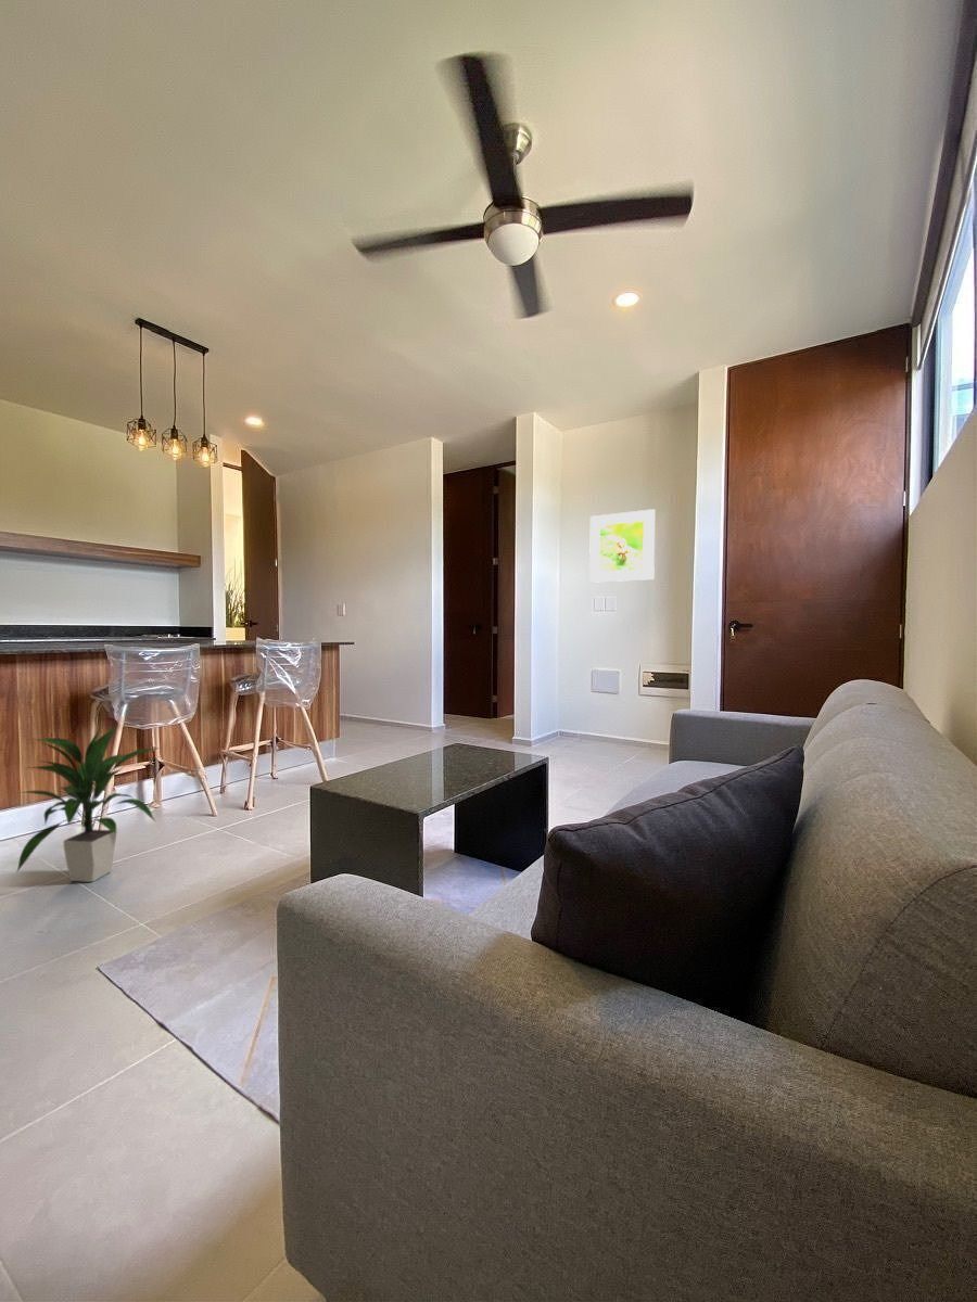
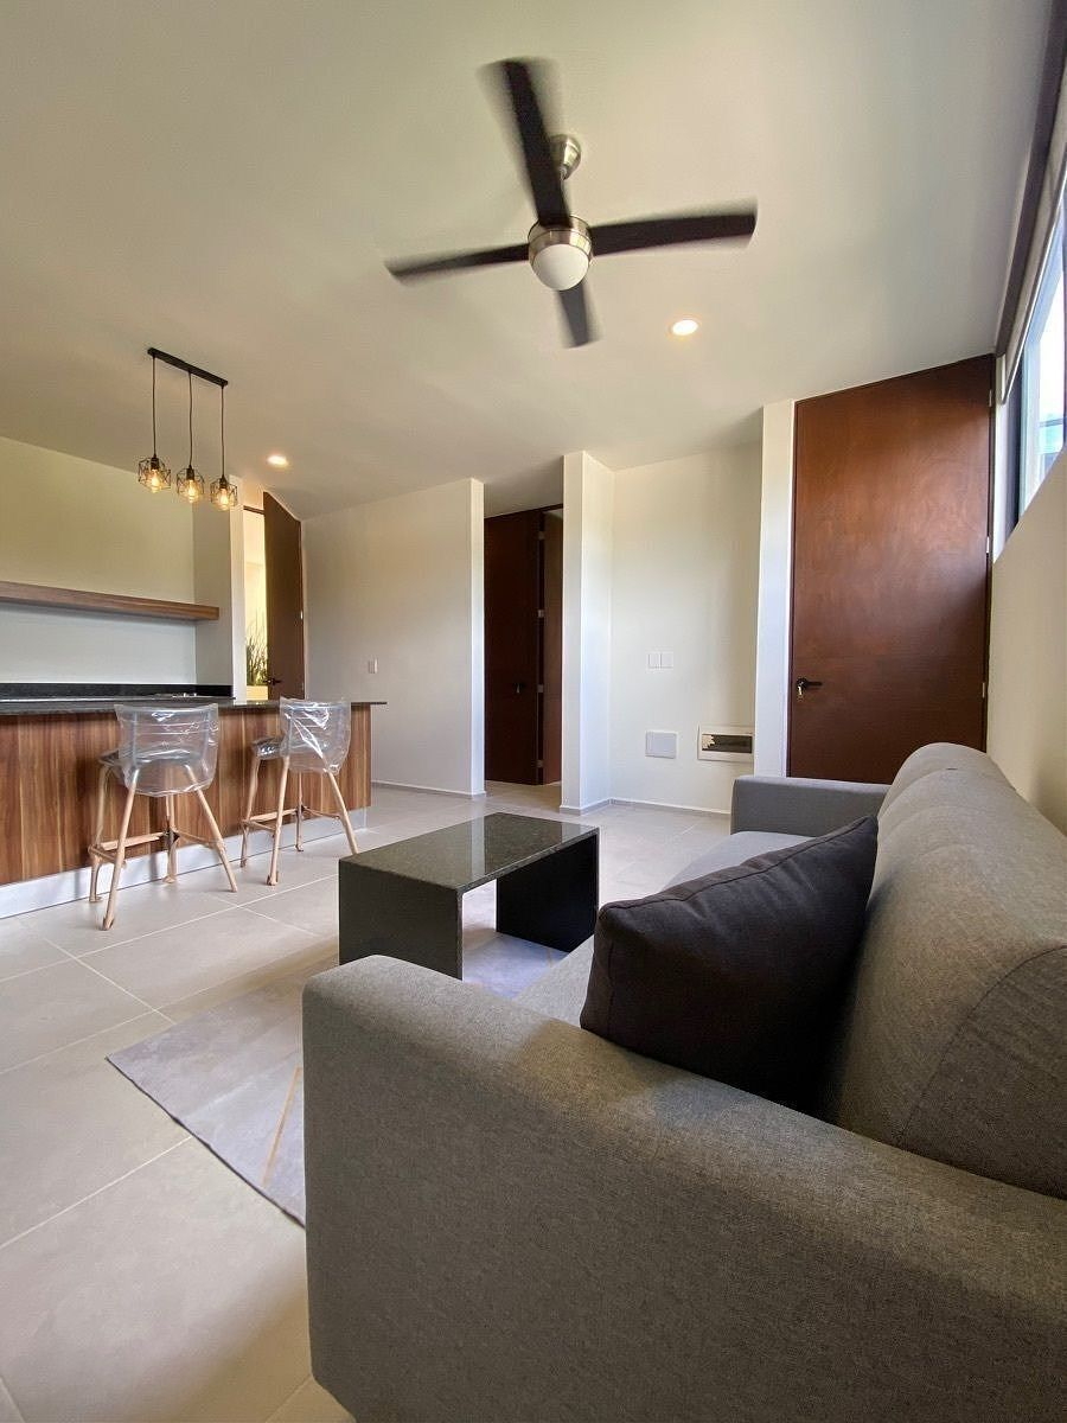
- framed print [588,508,656,584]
- indoor plant [15,724,162,883]
